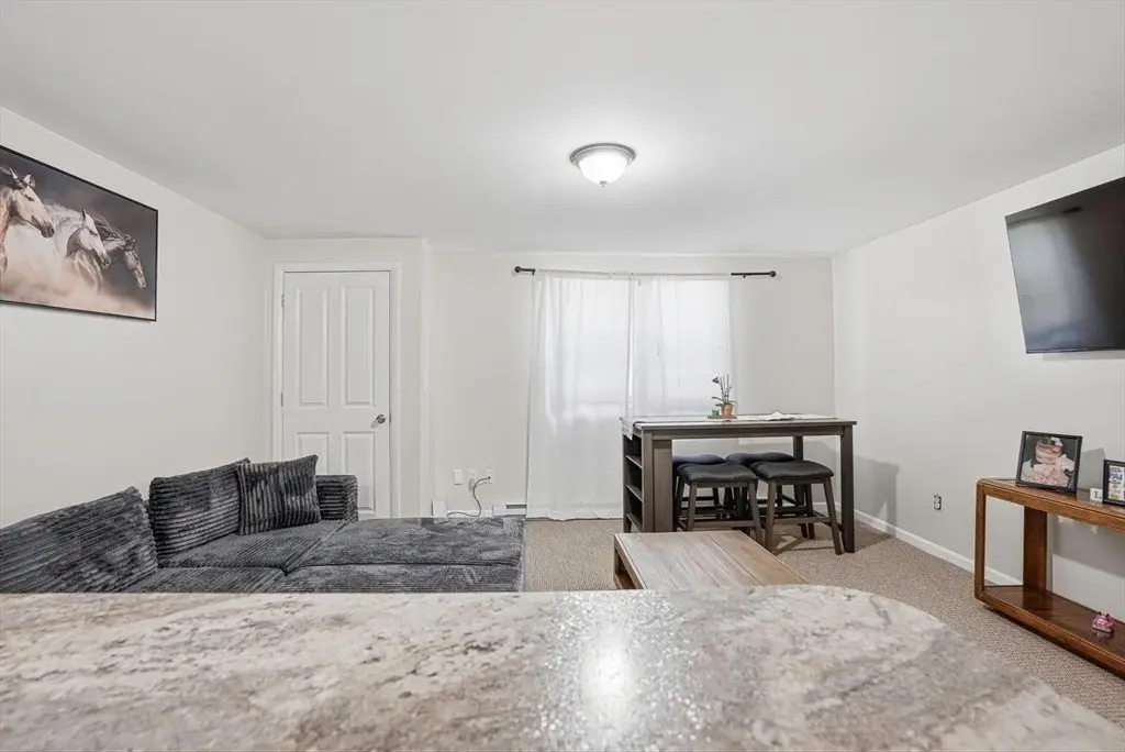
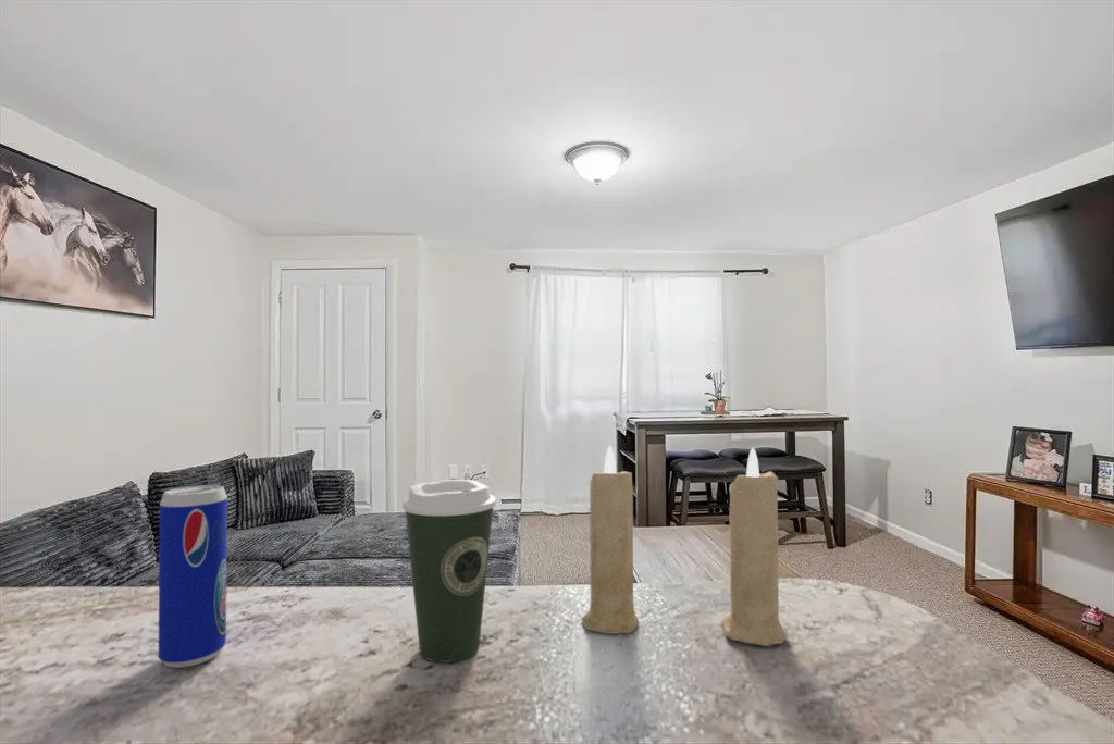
+ candle [581,445,788,647]
+ beverage can [158,484,228,669]
+ coffee cup [401,479,497,664]
